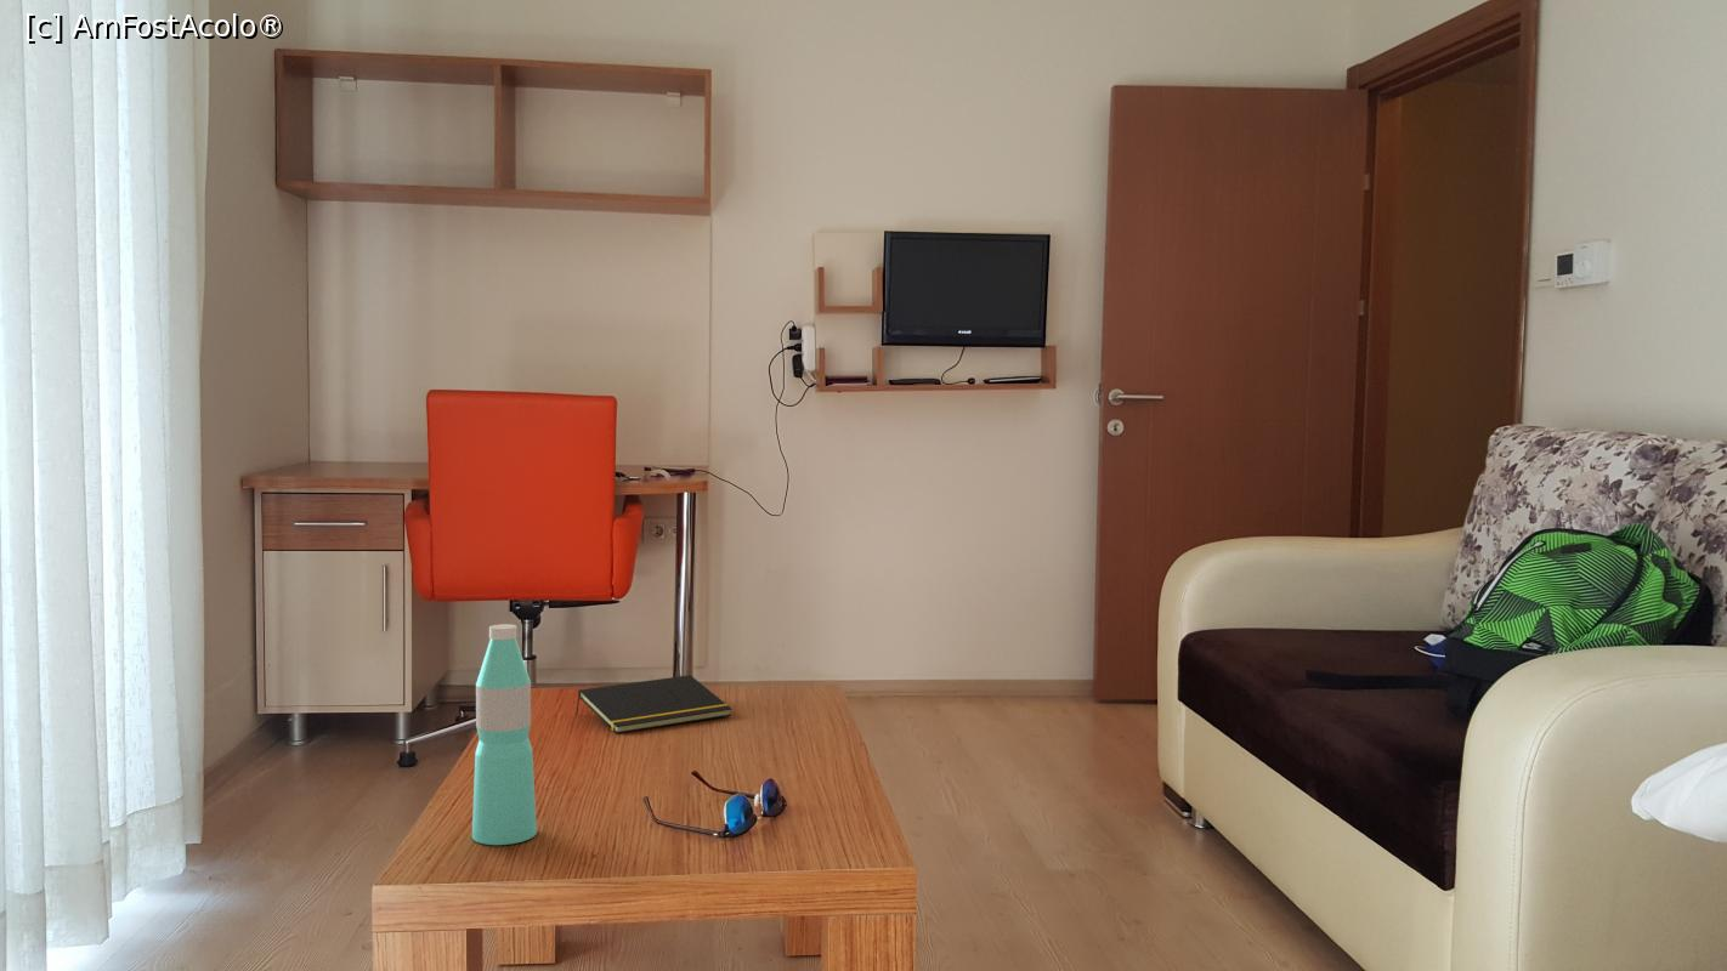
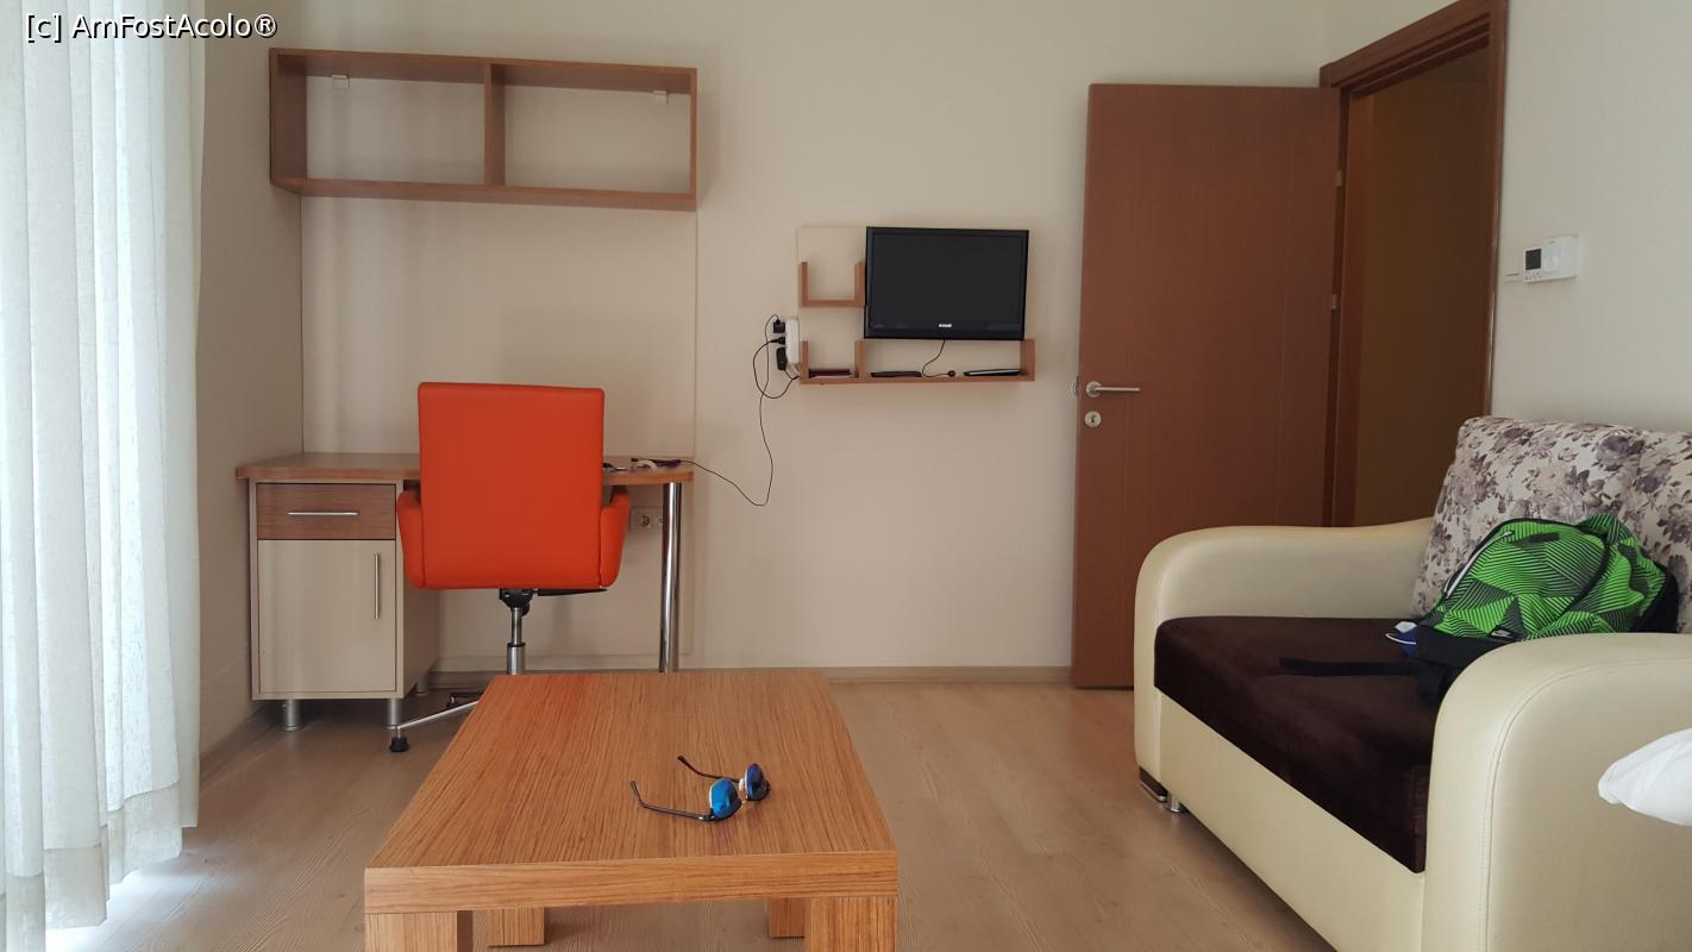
- water bottle [471,623,538,846]
- notepad [574,674,734,734]
